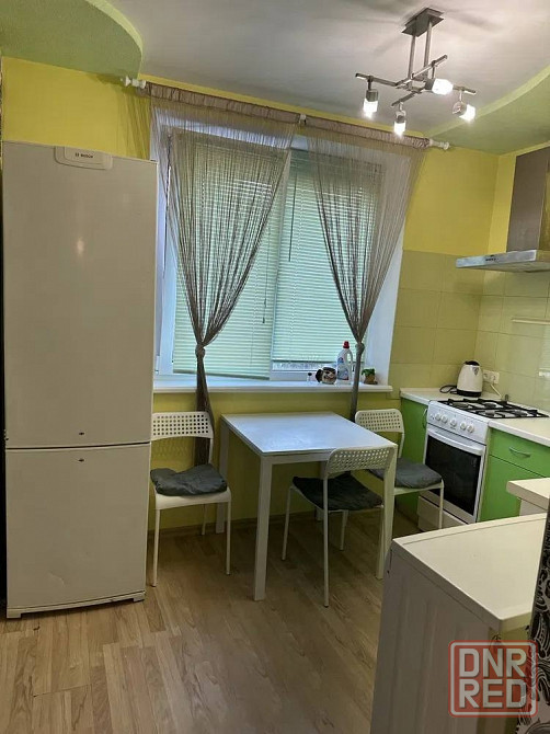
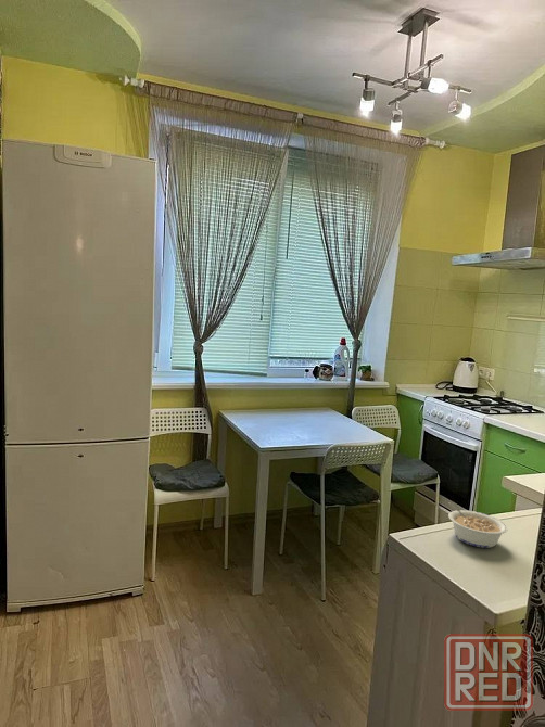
+ legume [447,501,509,549]
